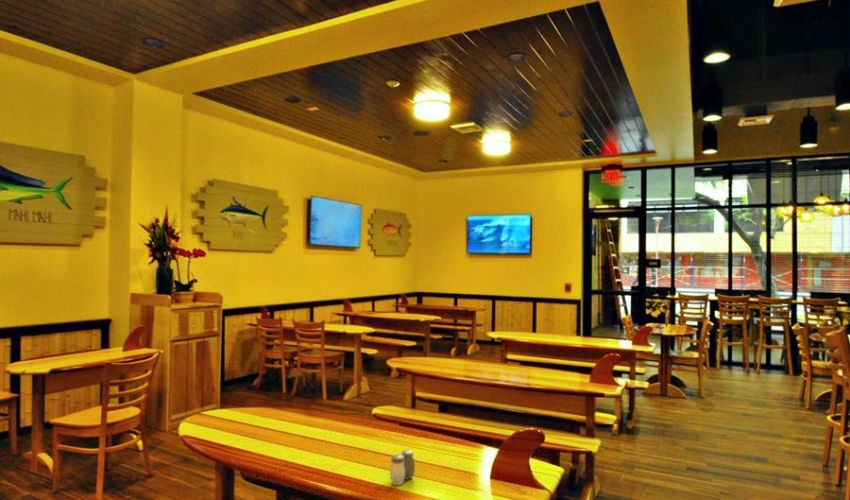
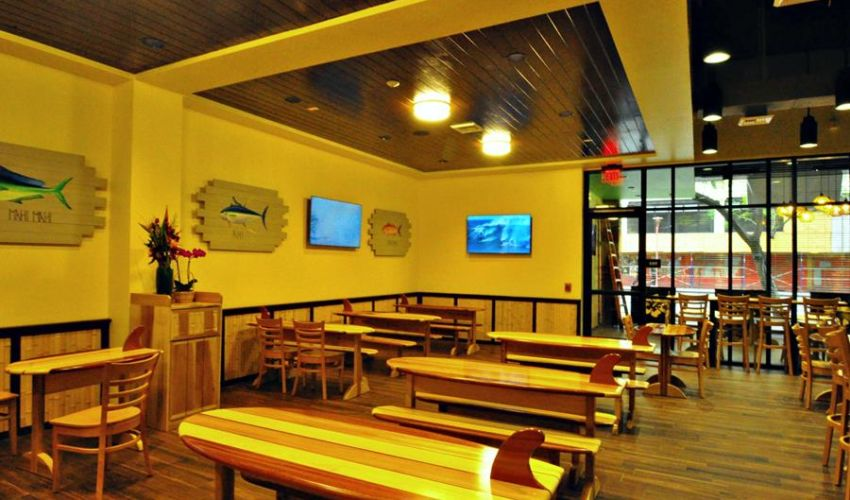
- salt and pepper shaker [389,449,416,486]
